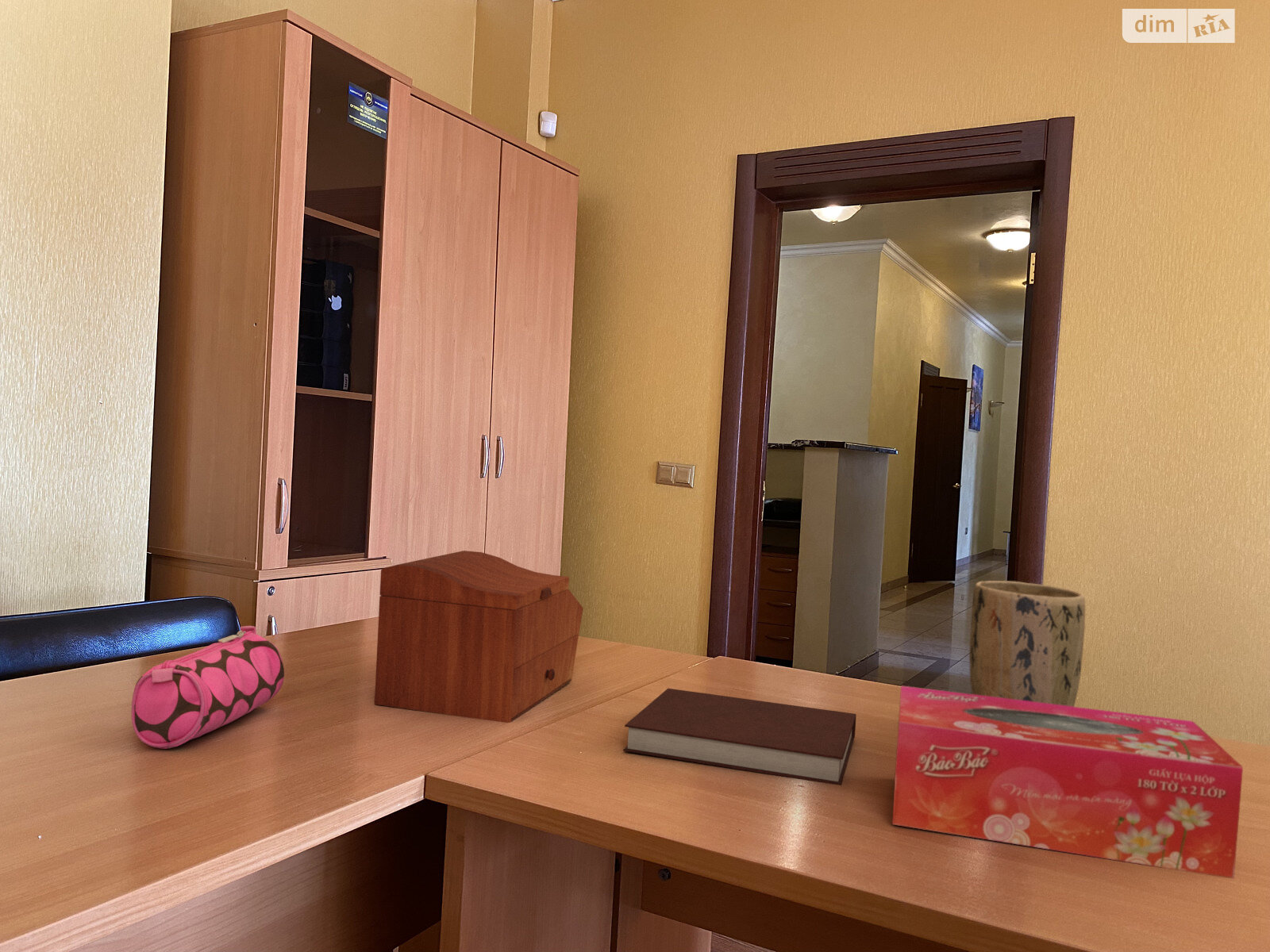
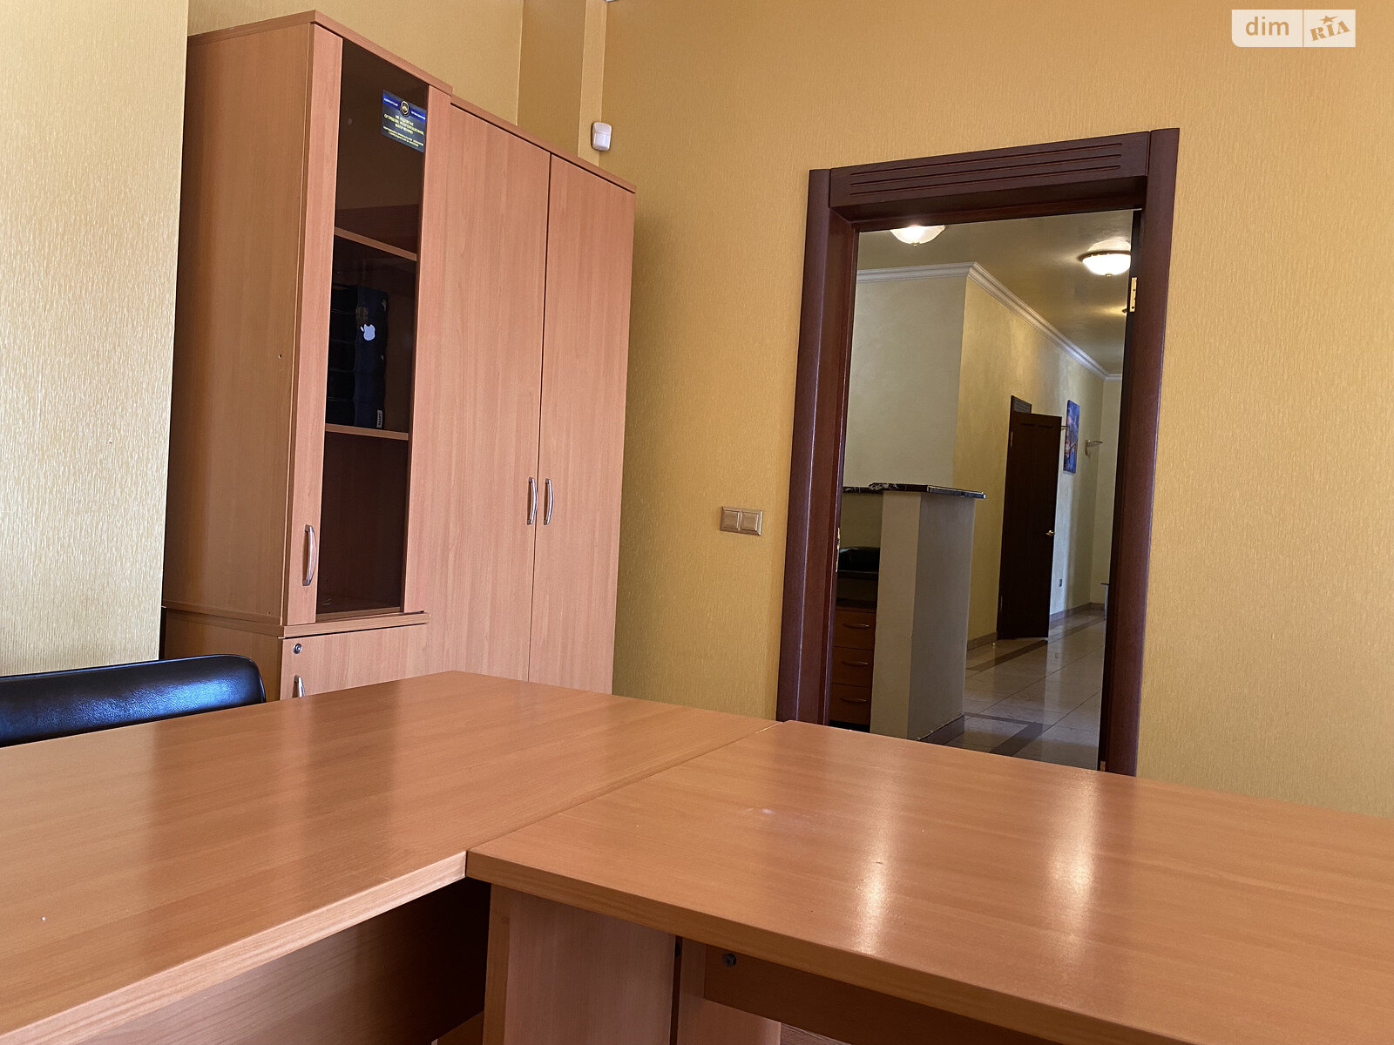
- sewing box [374,550,583,724]
- pencil case [131,625,285,750]
- notebook [622,688,857,786]
- plant pot [968,580,1086,707]
- tissue box [891,685,1244,879]
